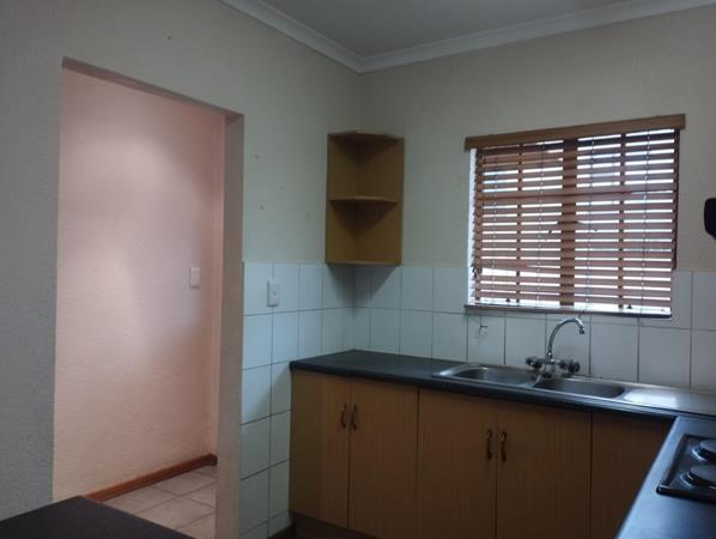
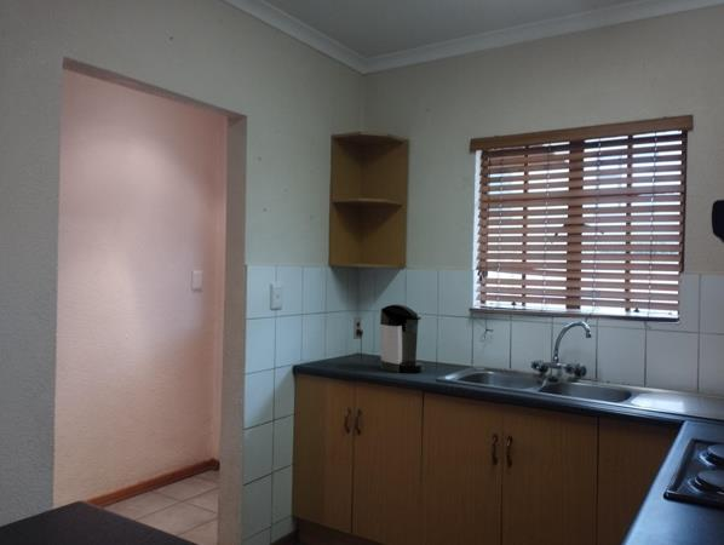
+ coffee maker [352,303,424,374]
